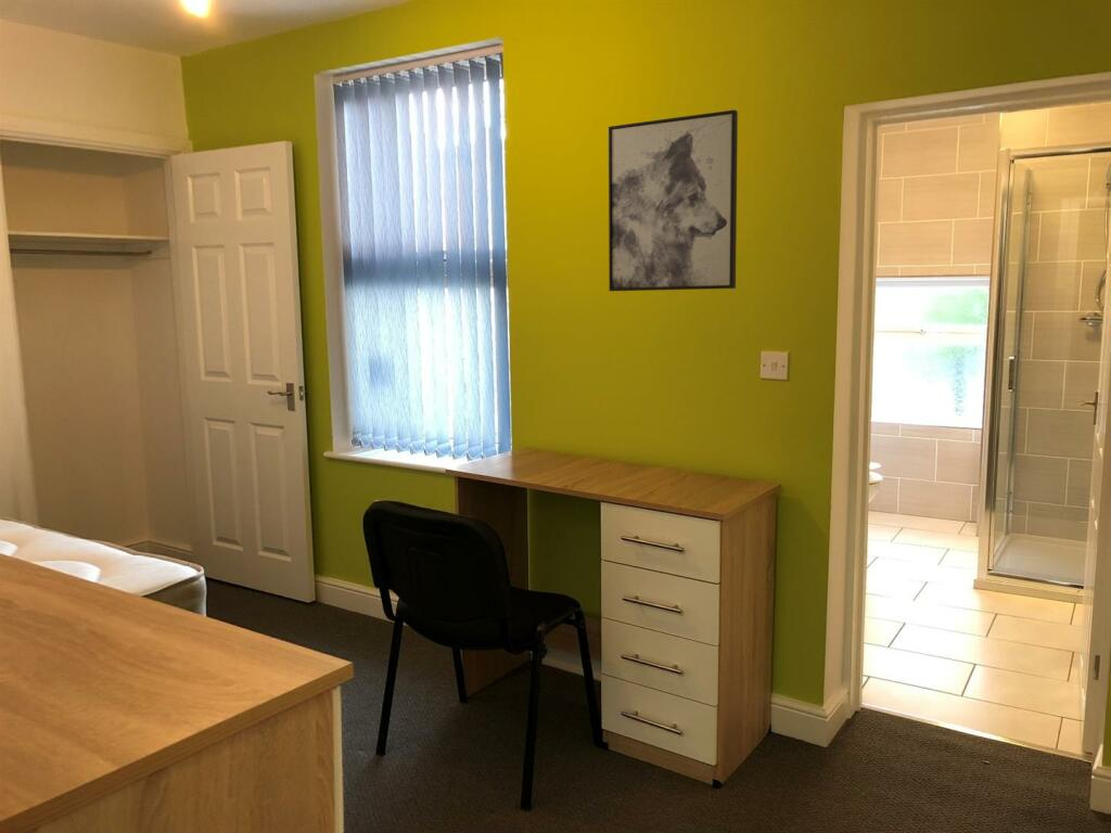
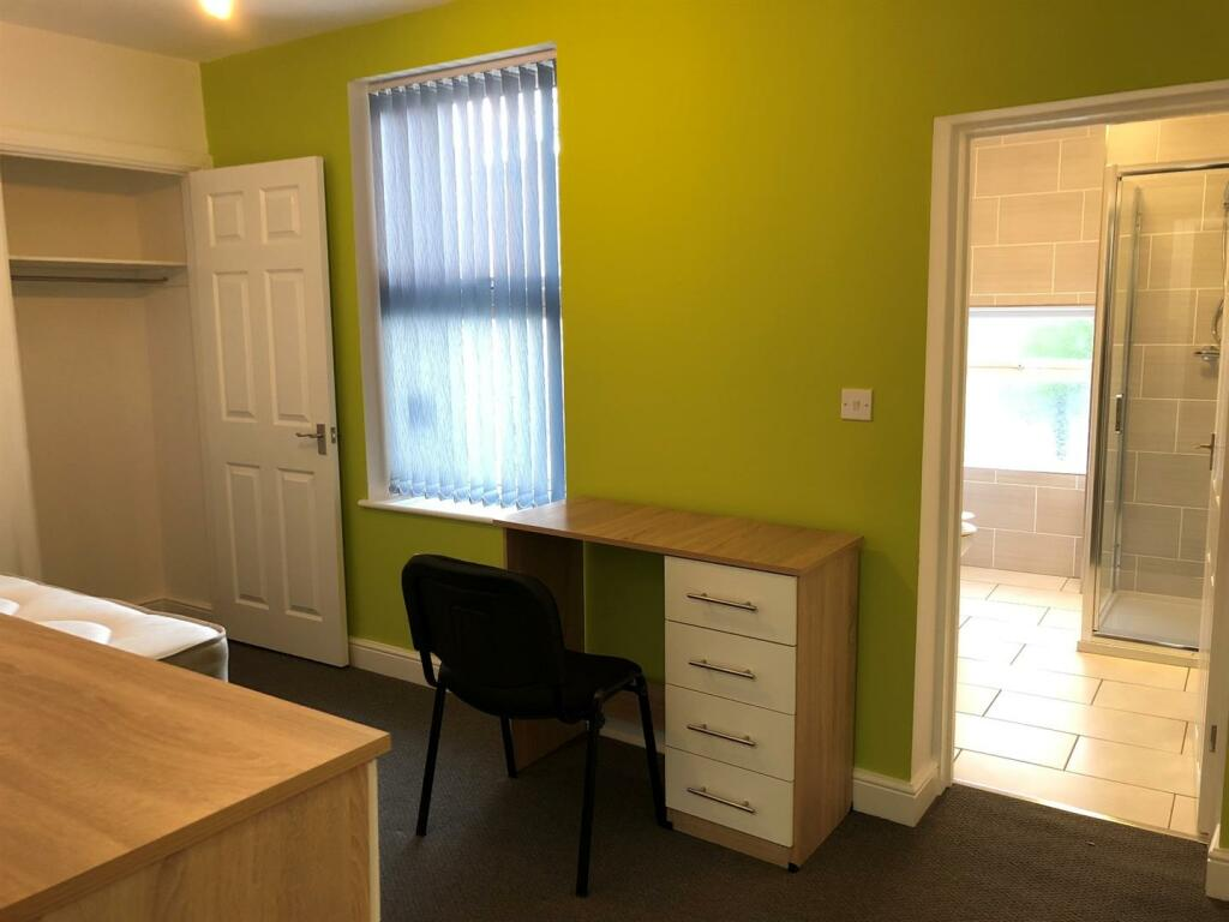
- wall art [608,108,739,292]
